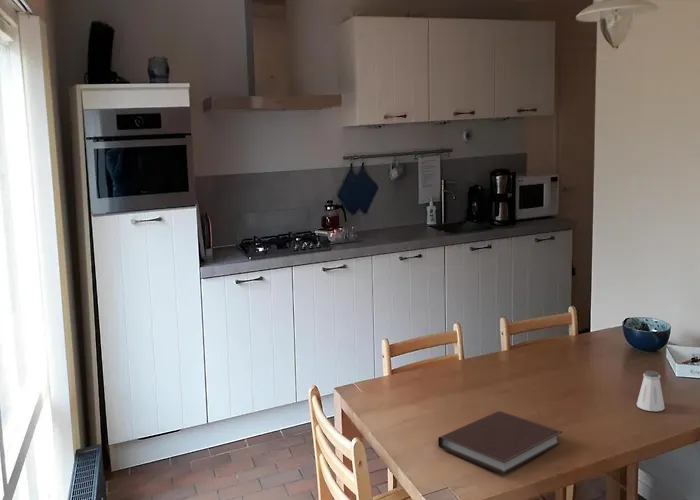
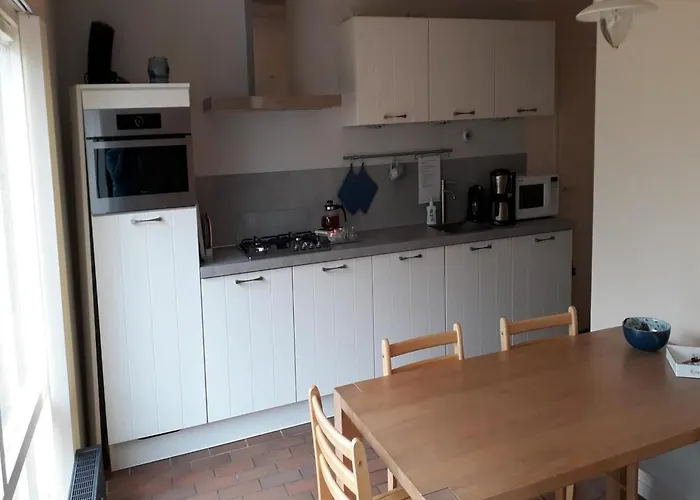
- saltshaker [636,370,666,412]
- notebook [437,410,563,476]
